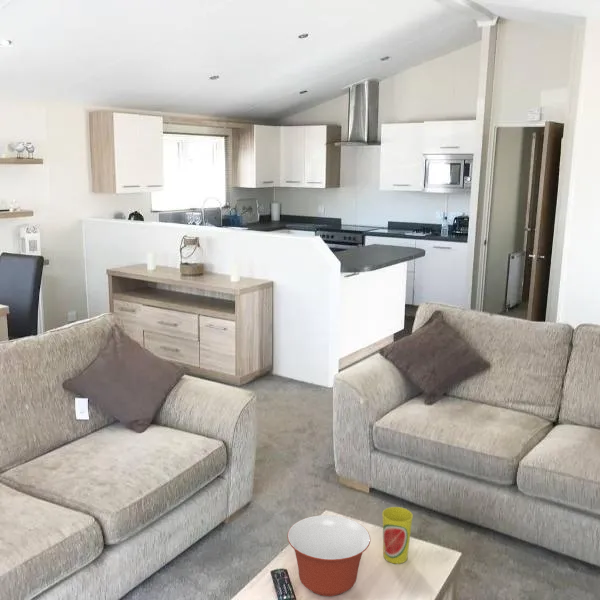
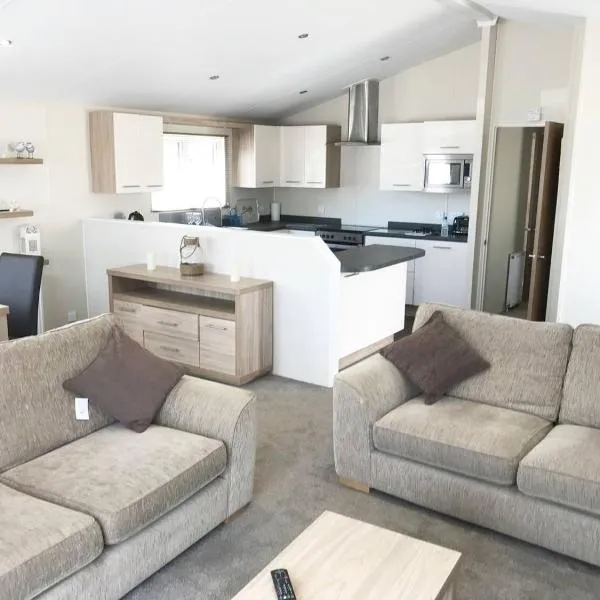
- mixing bowl [286,514,371,597]
- cup [381,506,414,565]
